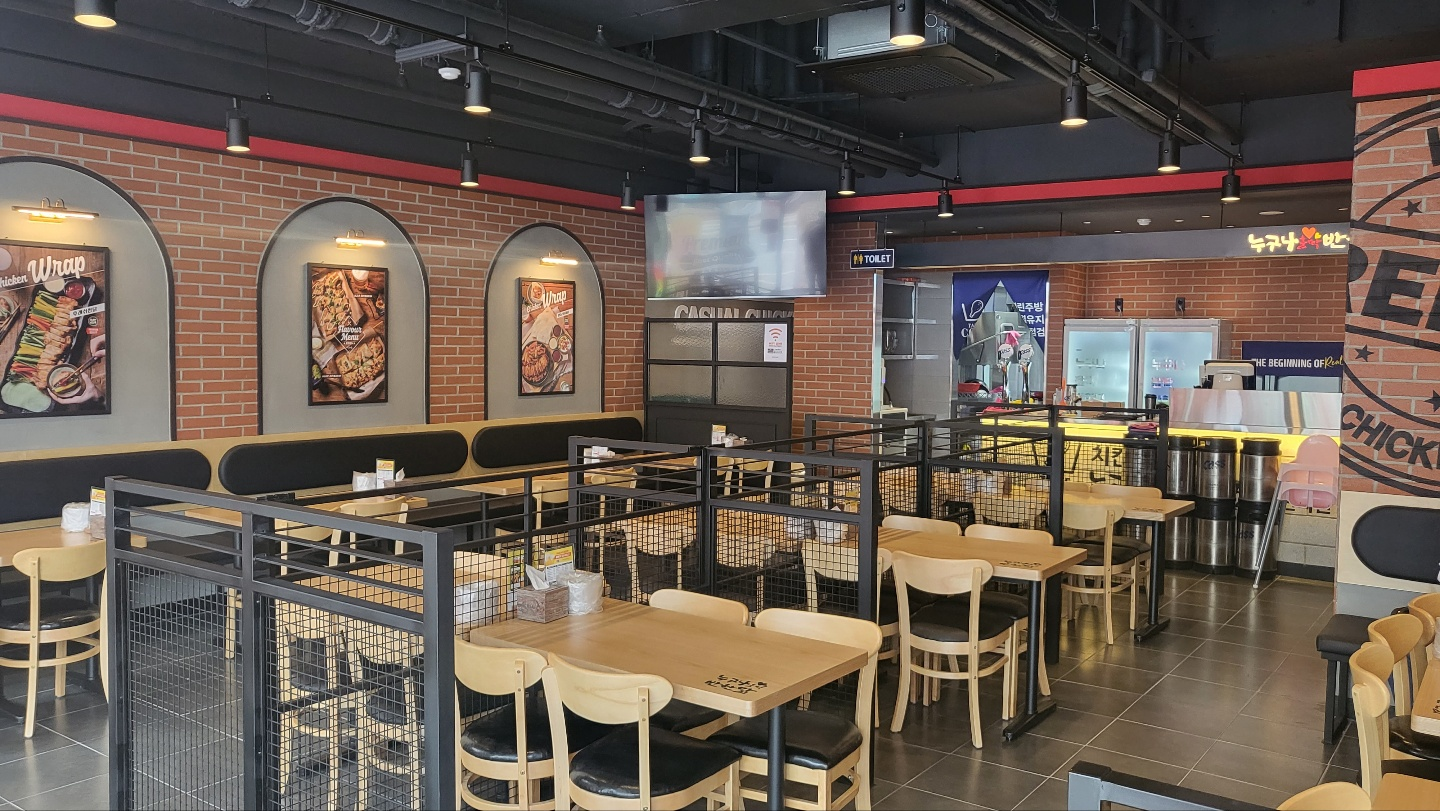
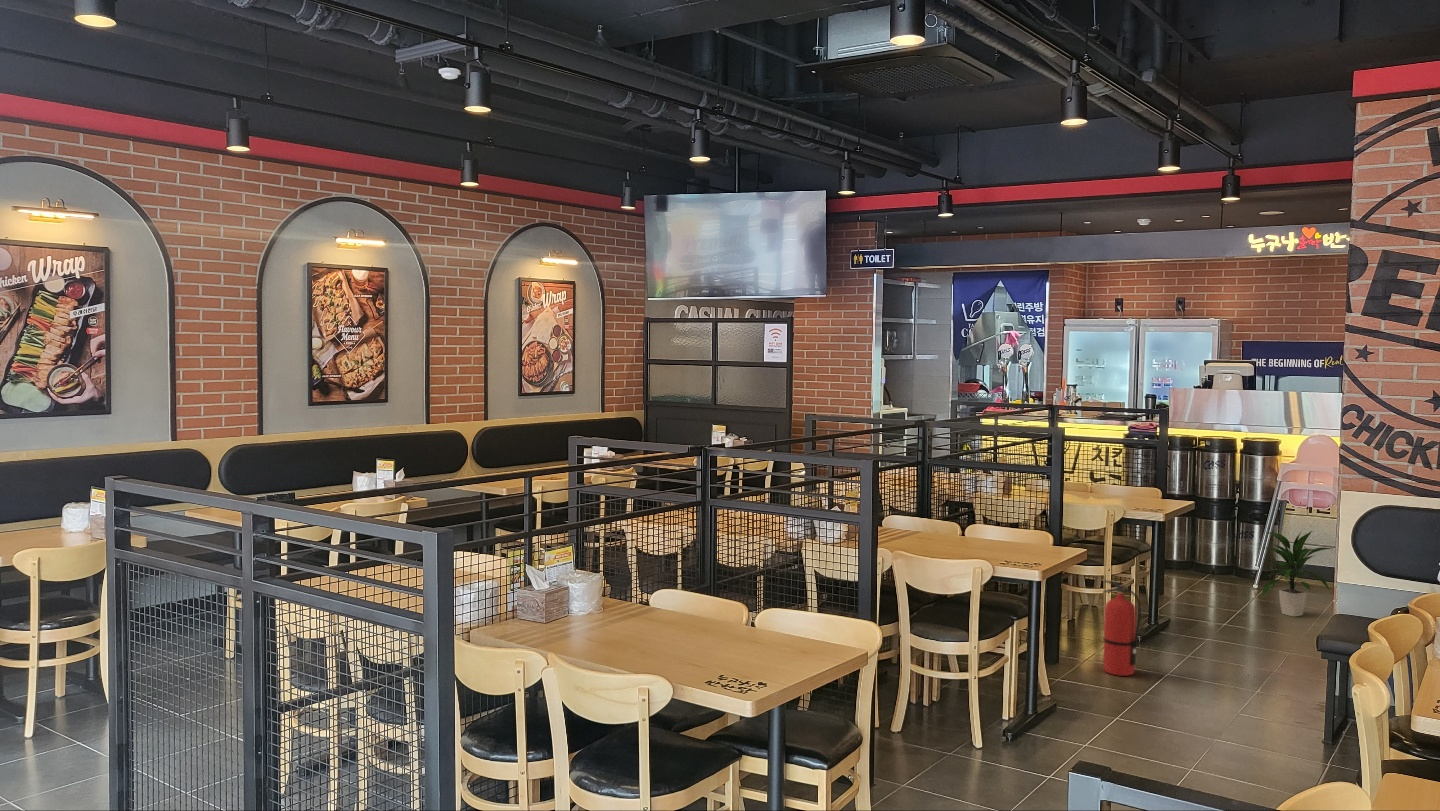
+ fire extinguisher [1101,579,1142,677]
+ indoor plant [1261,530,1336,618]
